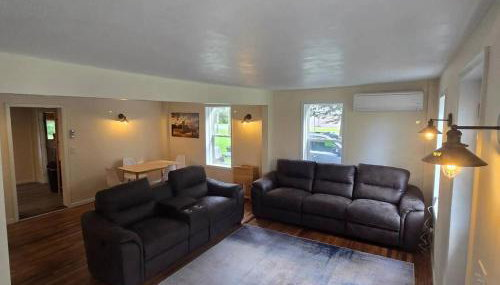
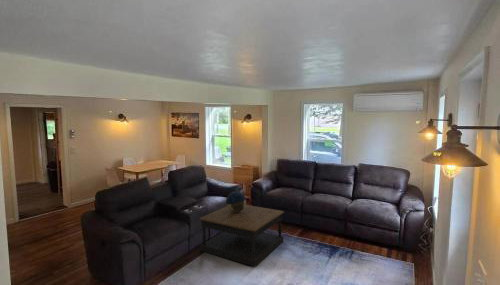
+ coffee table [198,204,285,267]
+ decorative globe [225,191,247,212]
